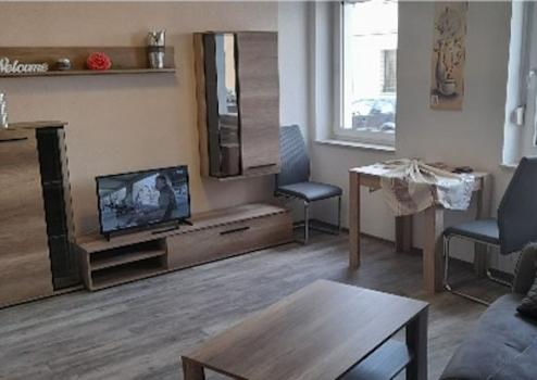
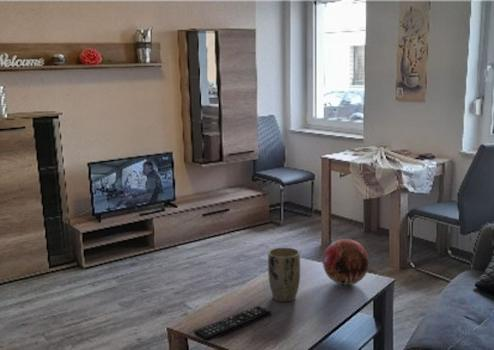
+ plant pot [267,247,301,303]
+ decorative orb [322,238,370,286]
+ remote control [193,305,272,342]
